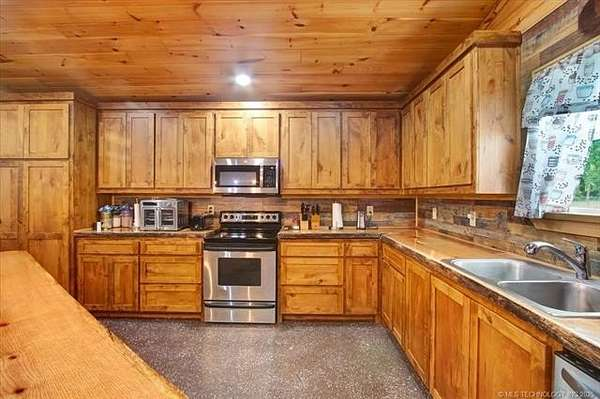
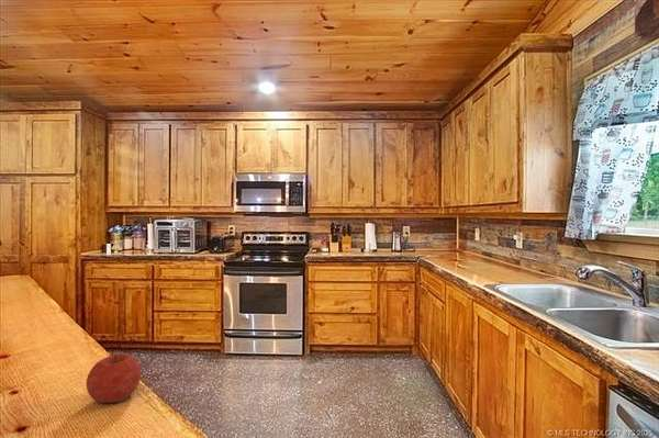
+ fruit [86,351,142,404]
